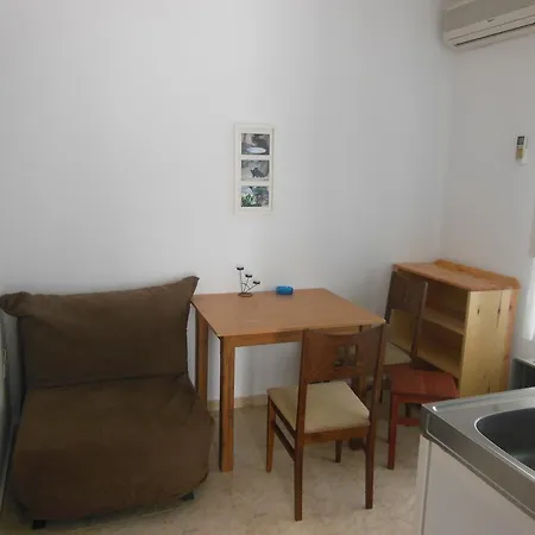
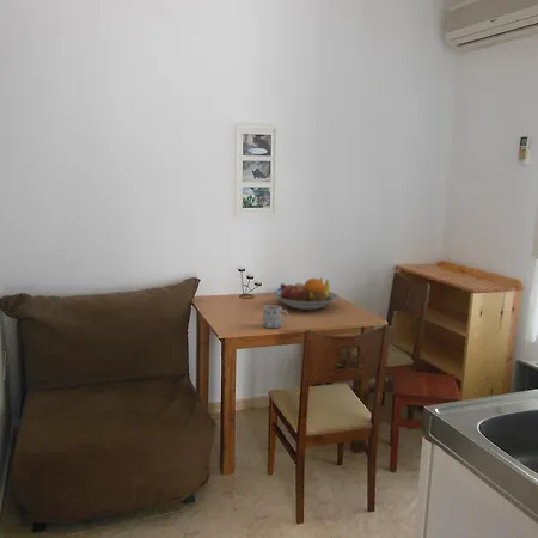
+ mug [262,304,289,329]
+ fruit bowl [273,276,340,311]
